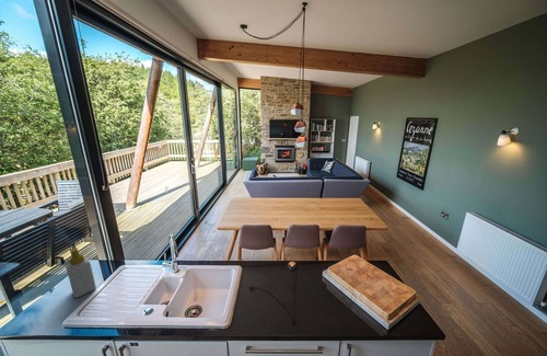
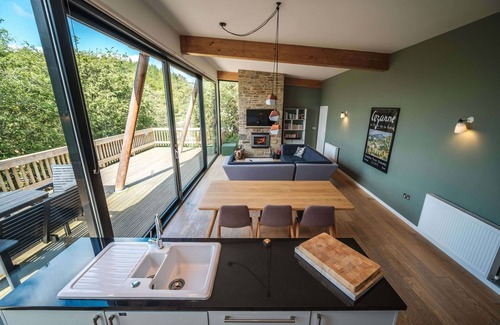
- soap bottle [65,246,97,299]
